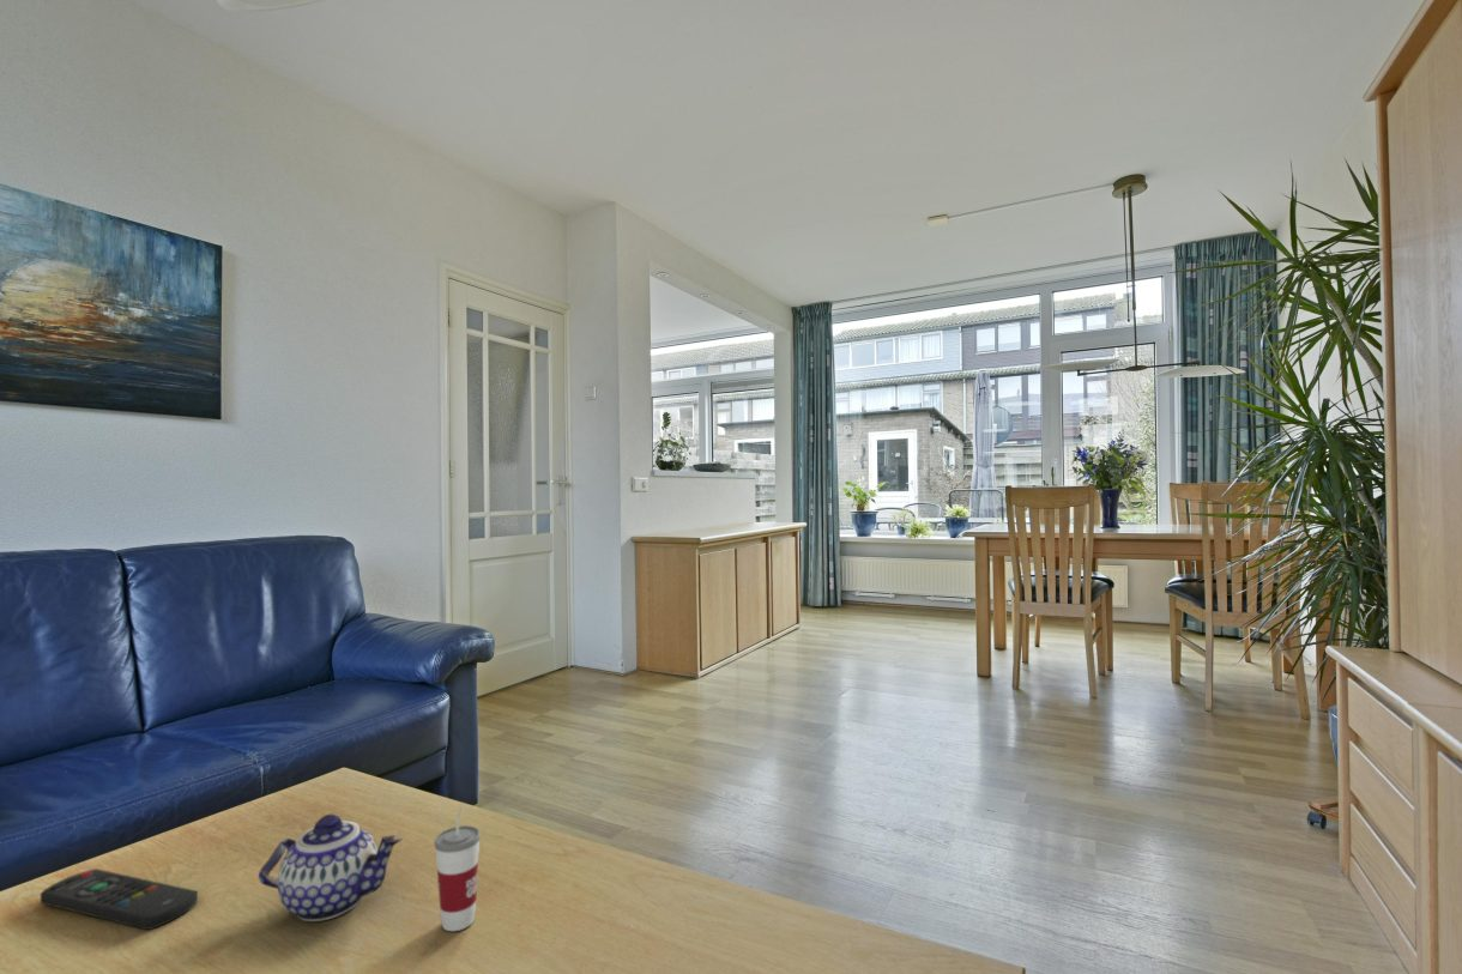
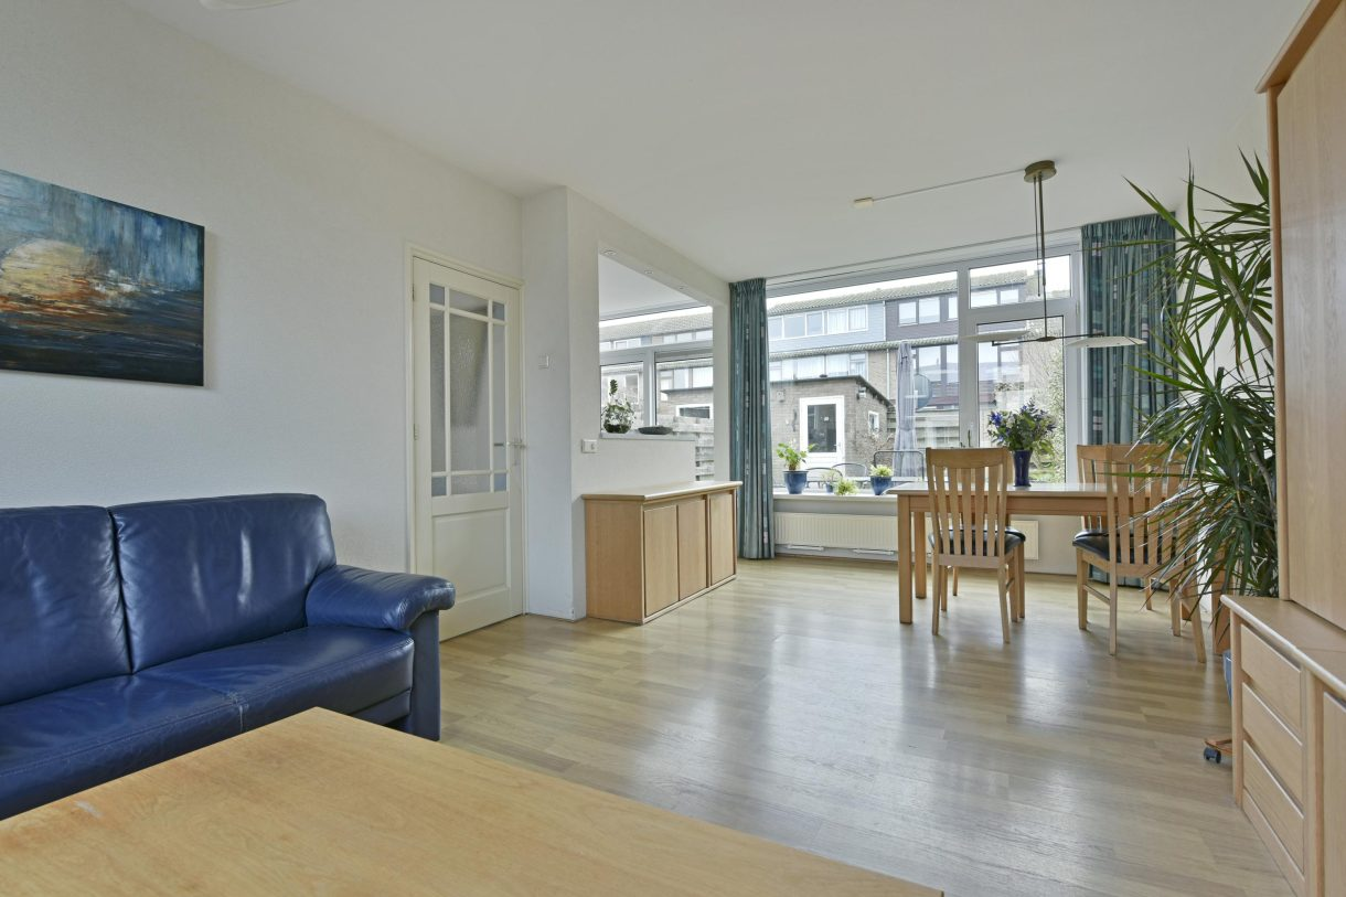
- cup [434,806,482,932]
- remote control [40,867,199,931]
- teapot [258,813,404,922]
